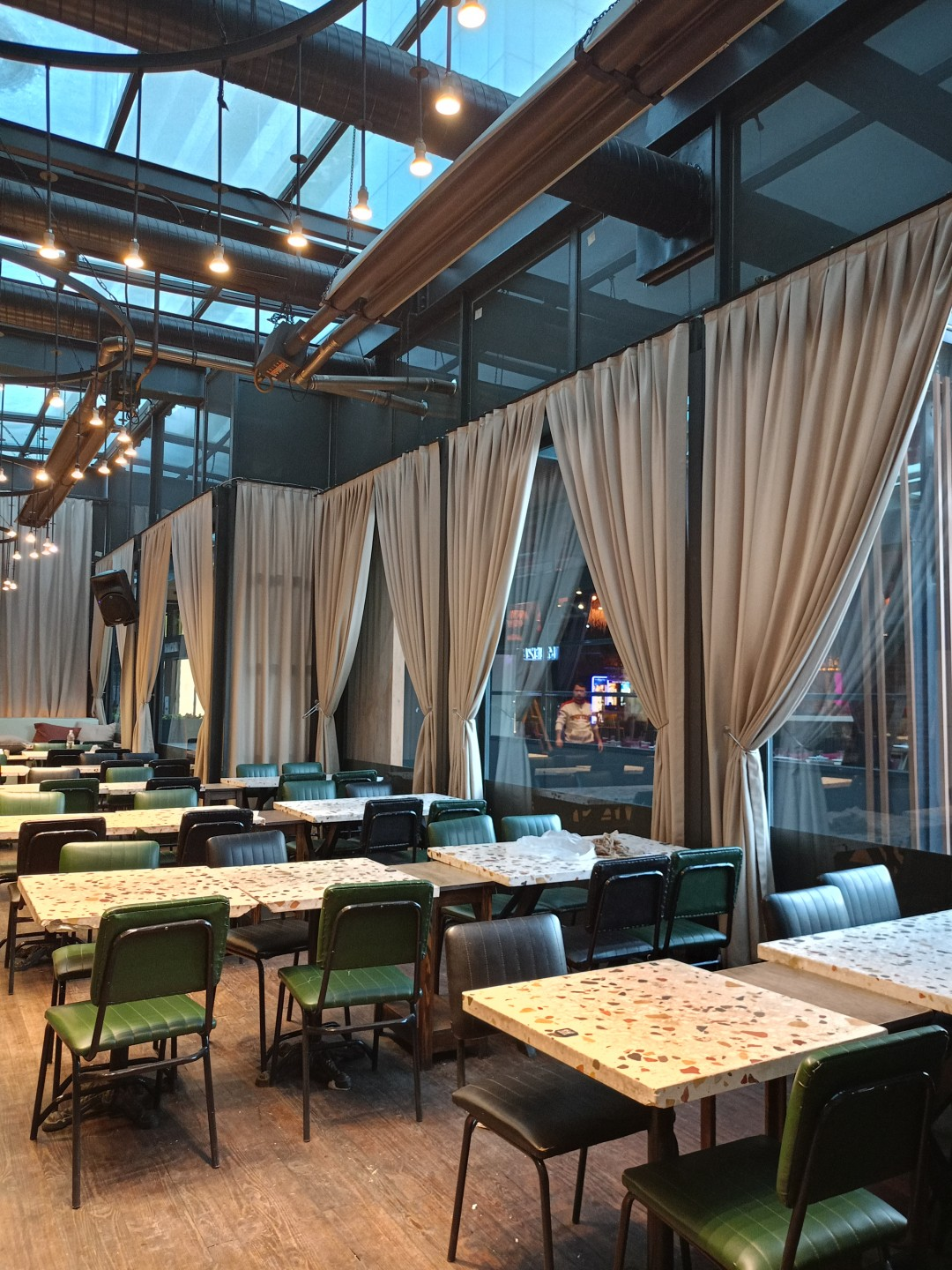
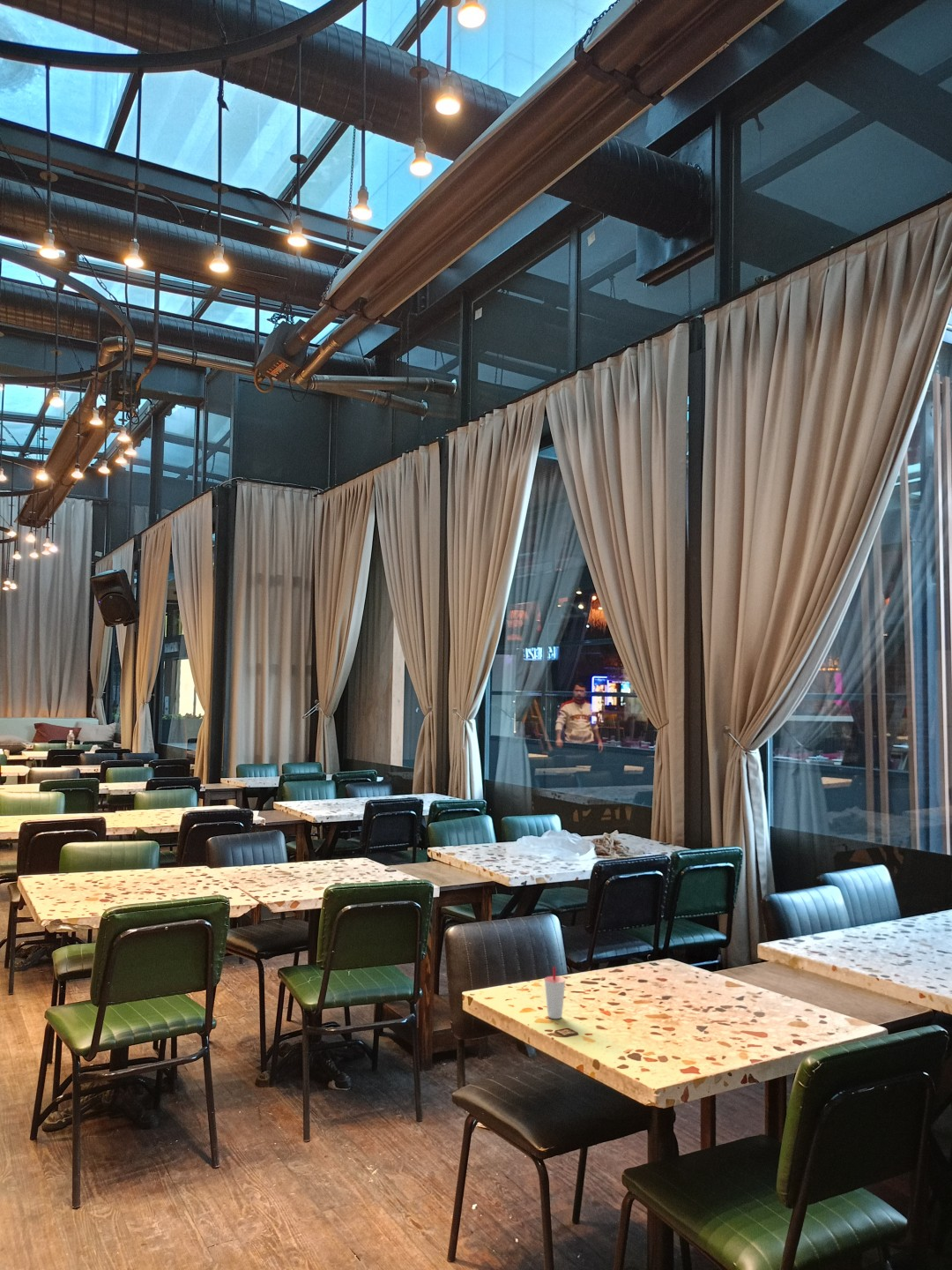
+ cup [543,966,567,1020]
